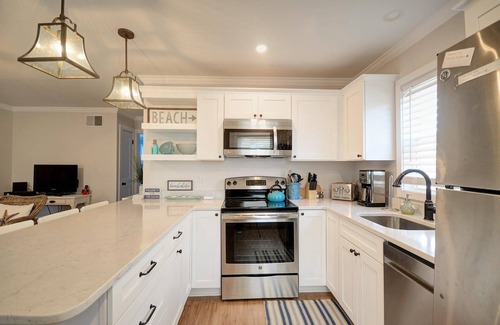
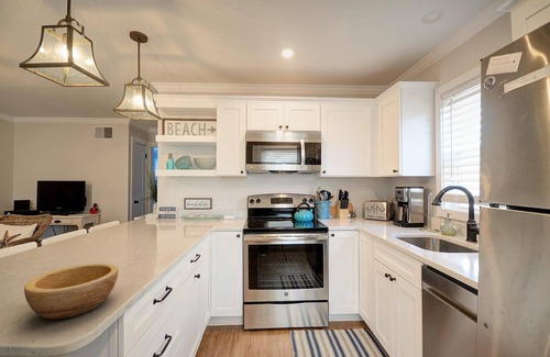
+ bowl [23,263,119,321]
